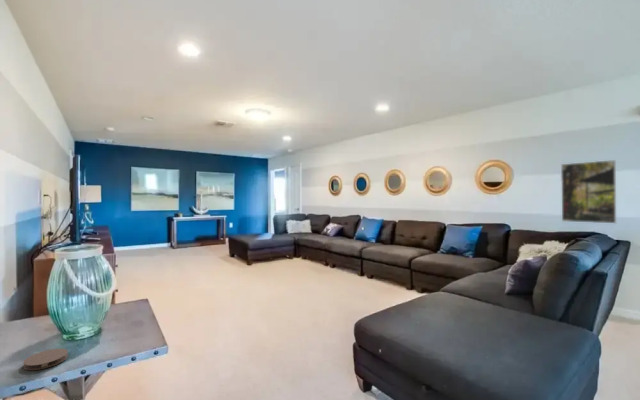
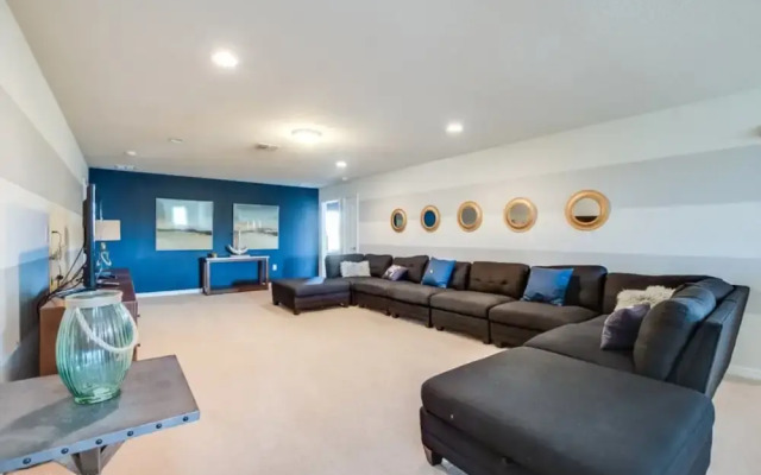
- coaster [22,348,69,371]
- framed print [560,159,617,224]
